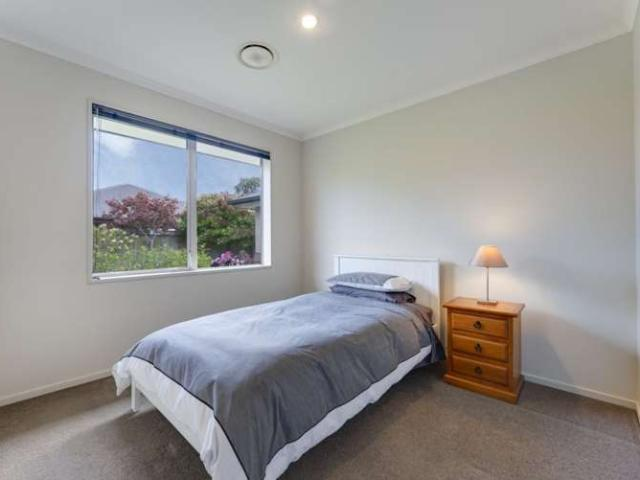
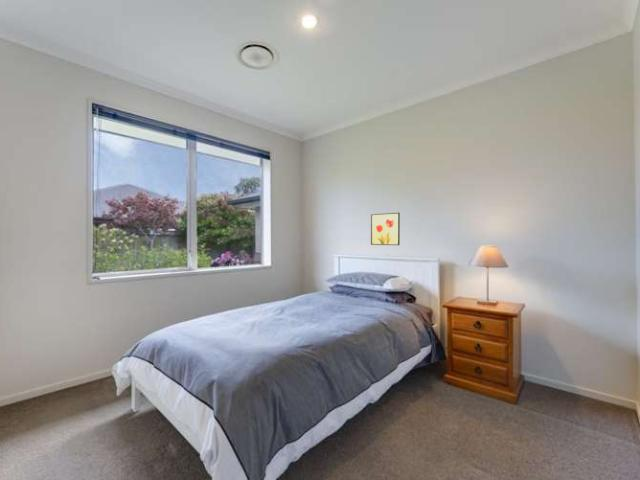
+ wall art [370,212,401,246]
